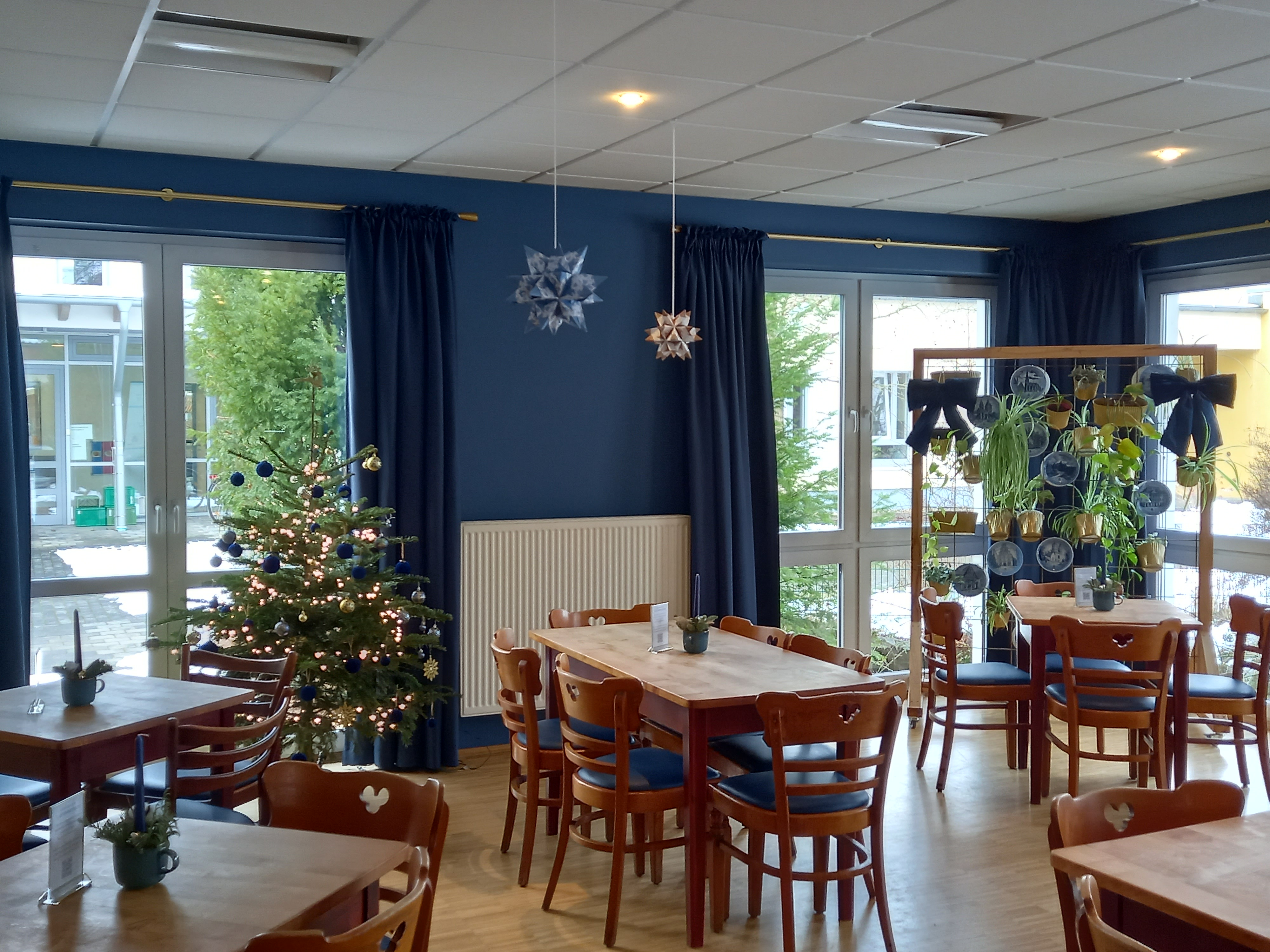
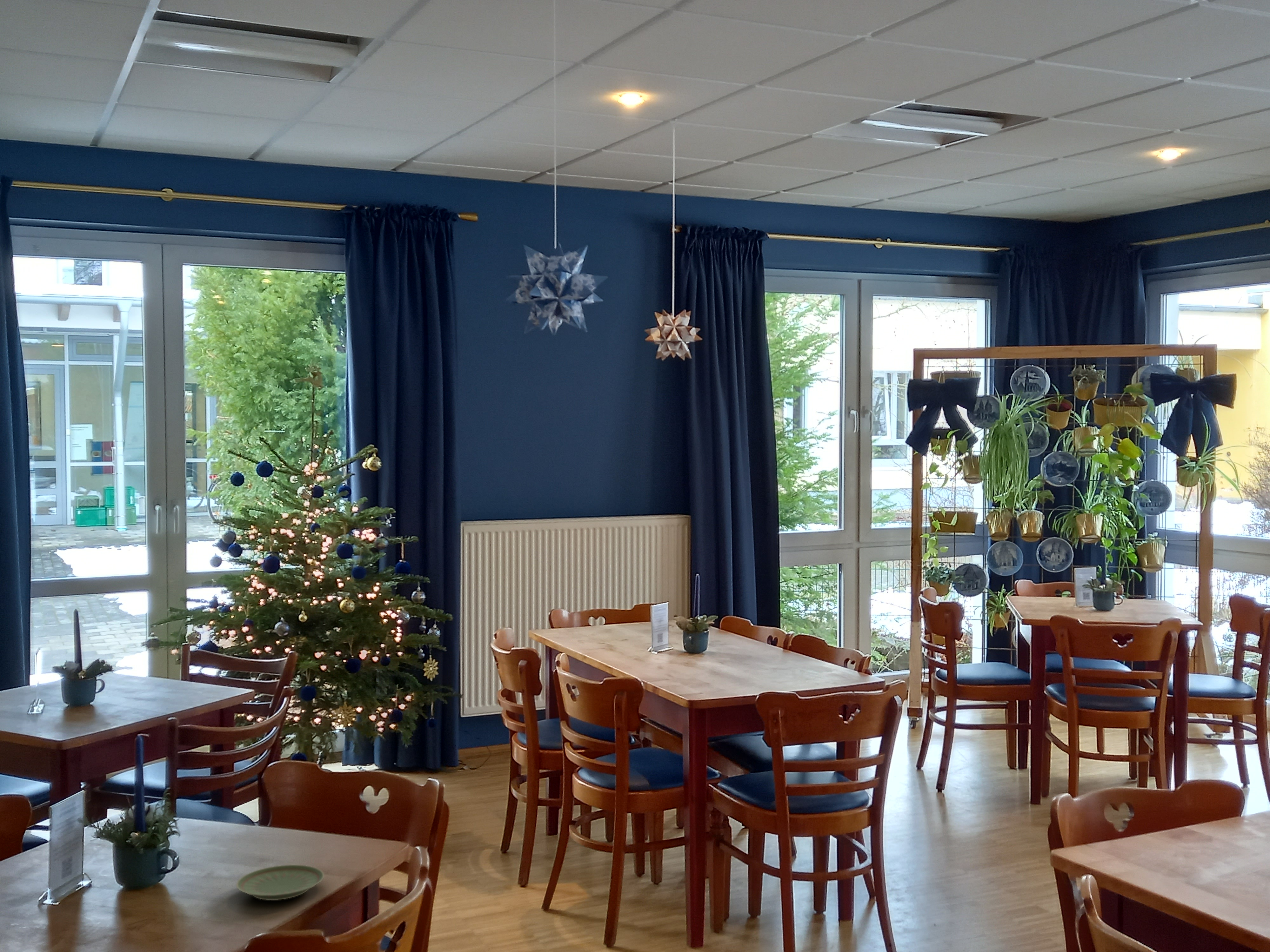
+ plate [236,864,324,900]
